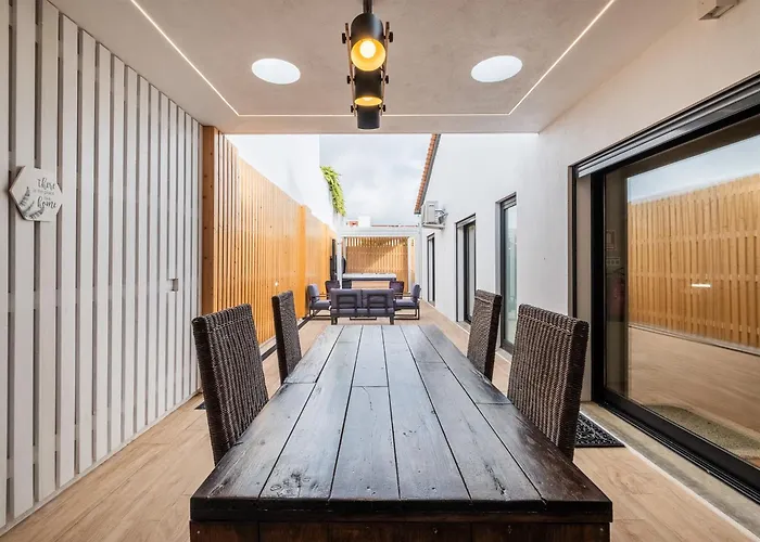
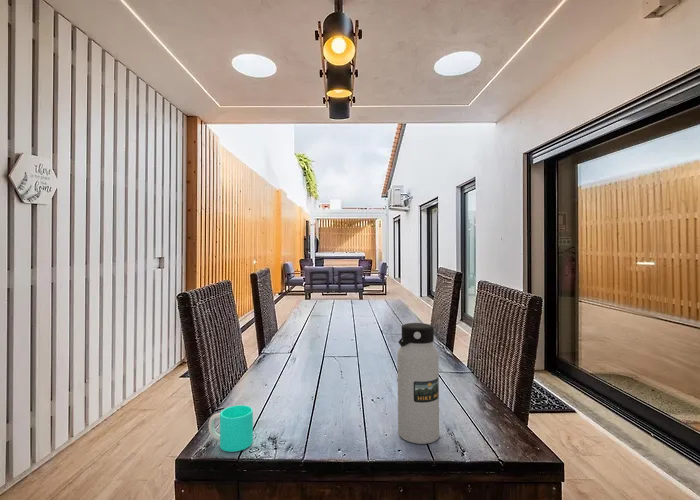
+ water bottle [396,322,440,445]
+ cup [208,404,254,453]
